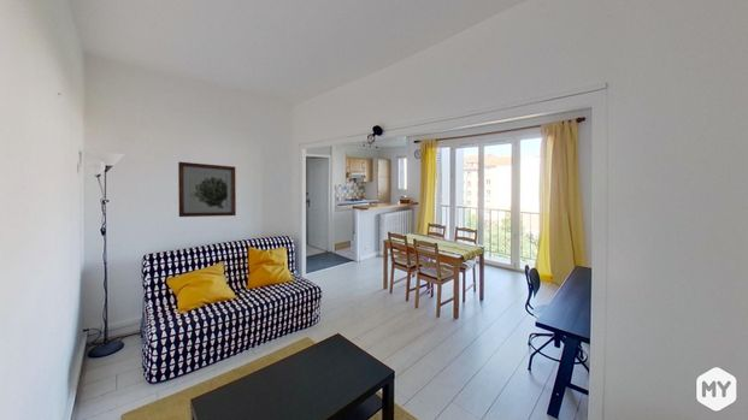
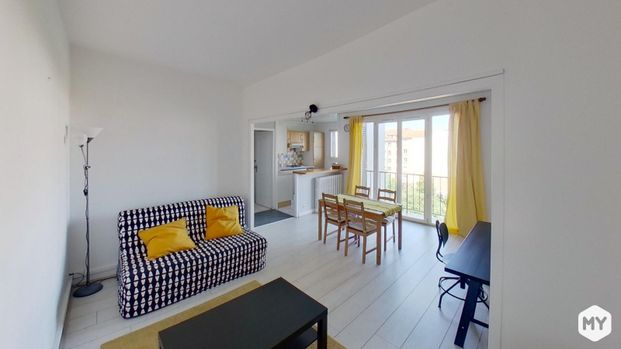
- wall art [177,161,237,218]
